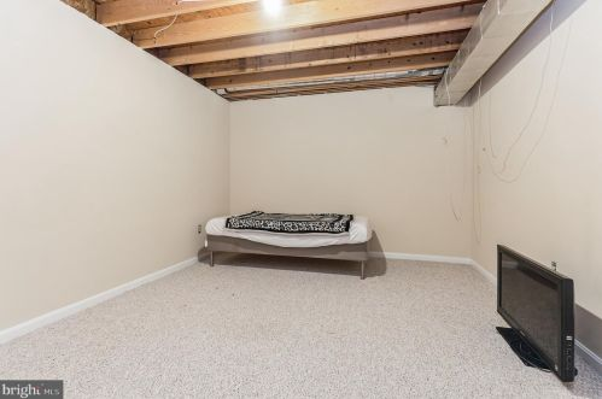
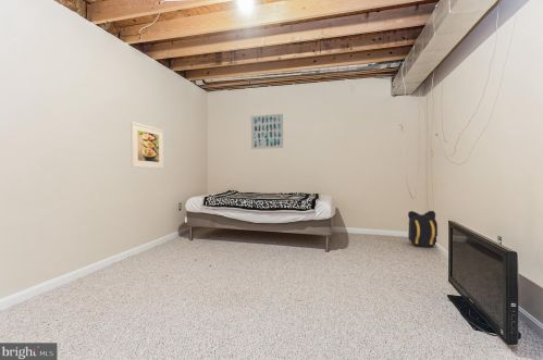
+ wall art [250,113,284,150]
+ backpack [407,210,439,248]
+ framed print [129,121,164,170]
